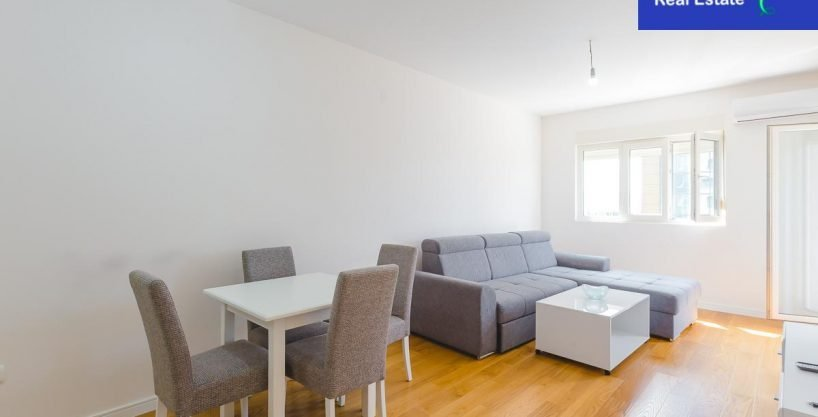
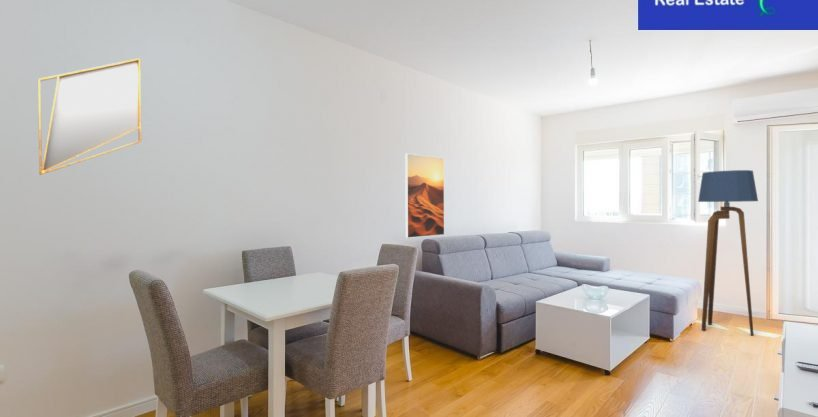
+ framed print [404,153,445,239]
+ floor lamp [697,169,759,337]
+ home mirror [37,57,142,176]
